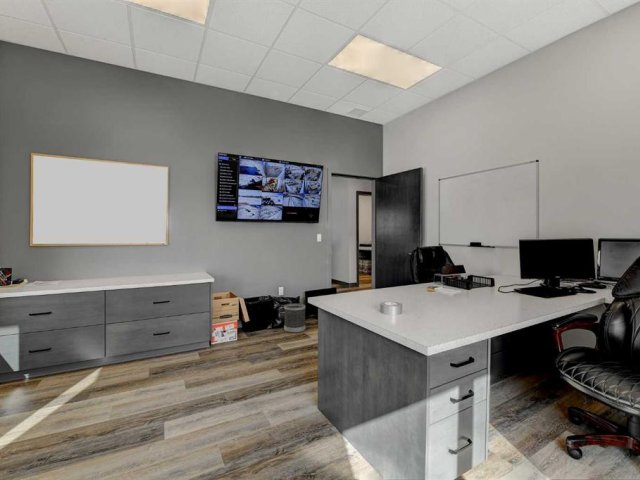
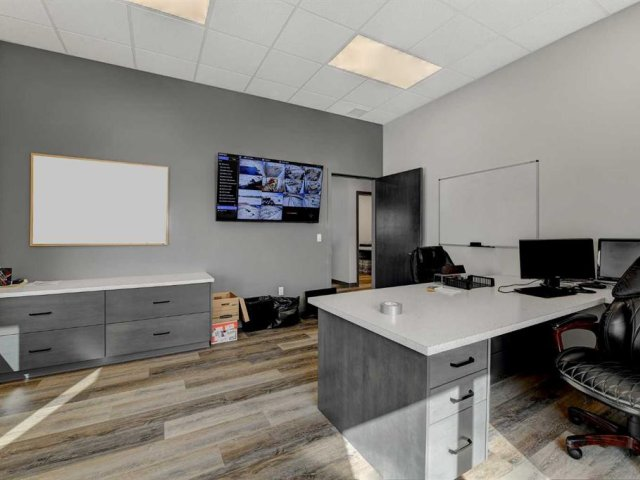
- wastebasket [283,303,306,334]
